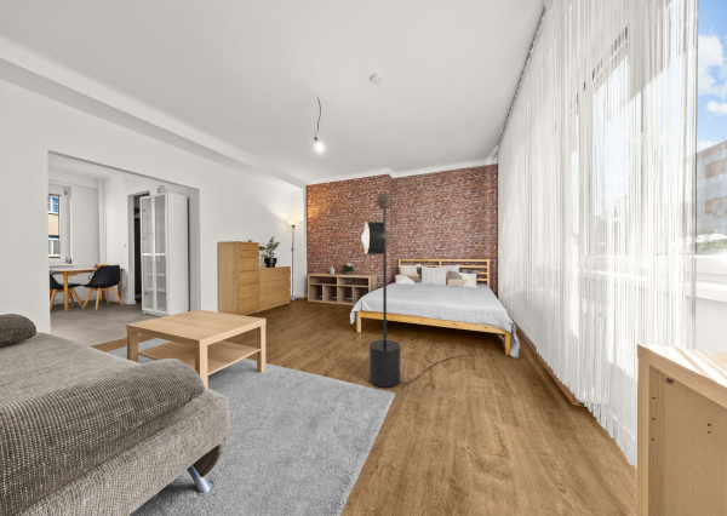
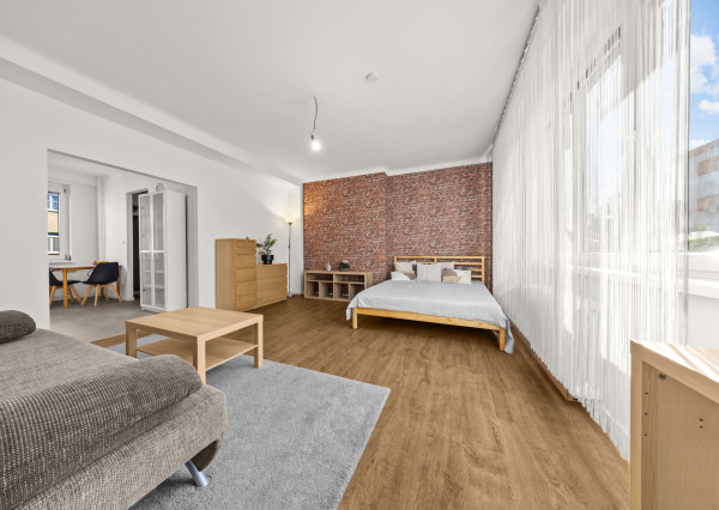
- floor lamp [360,193,522,389]
